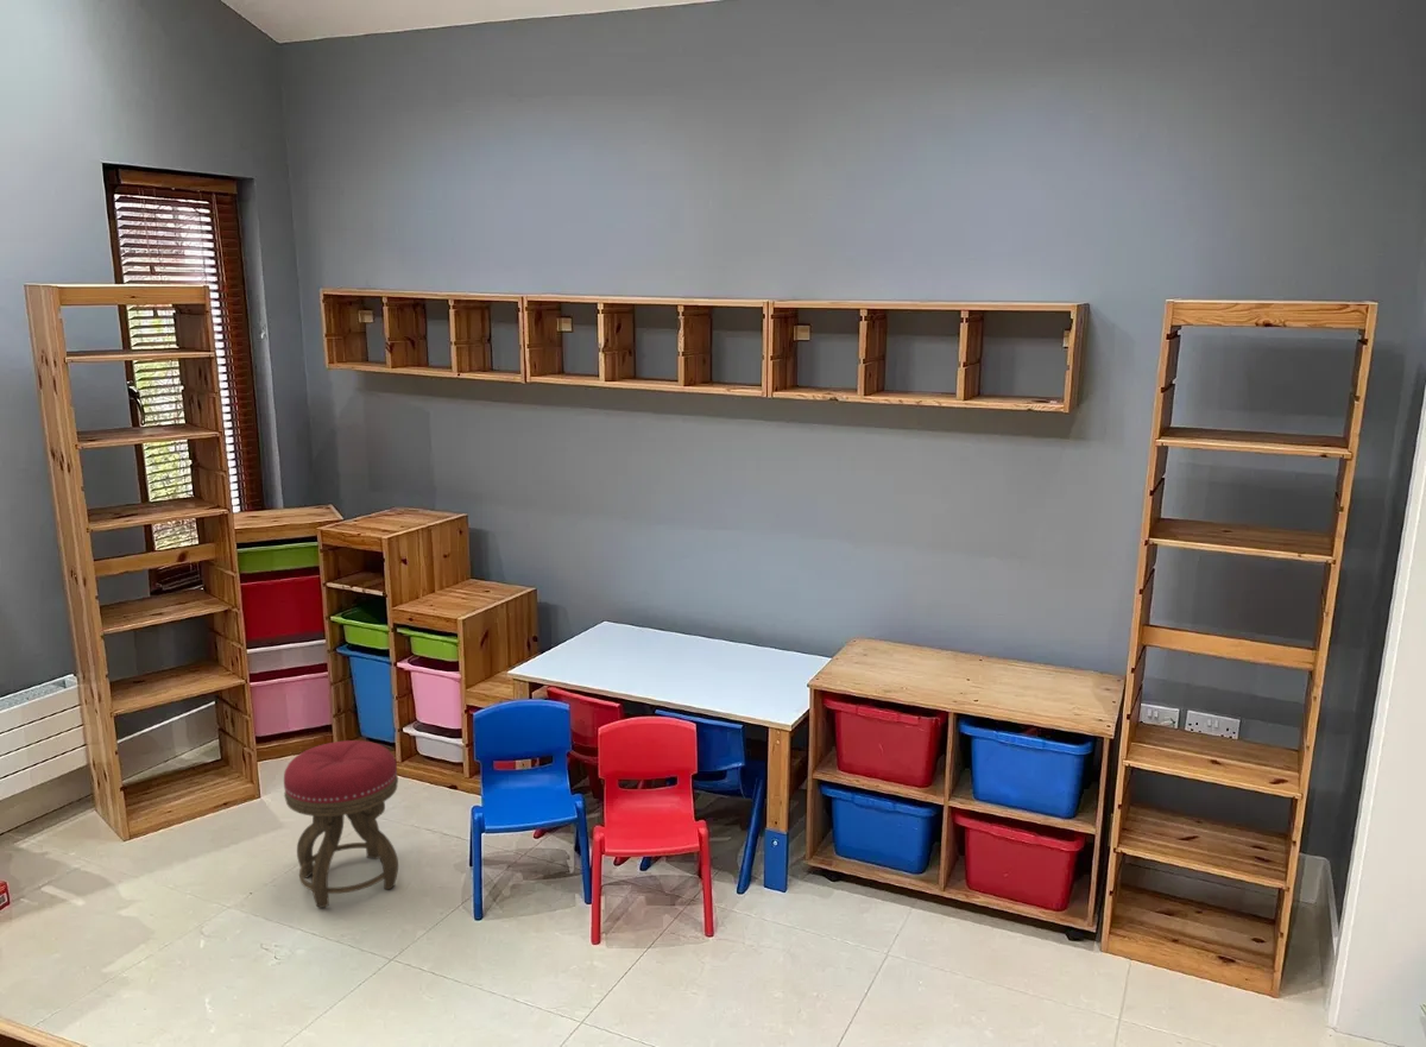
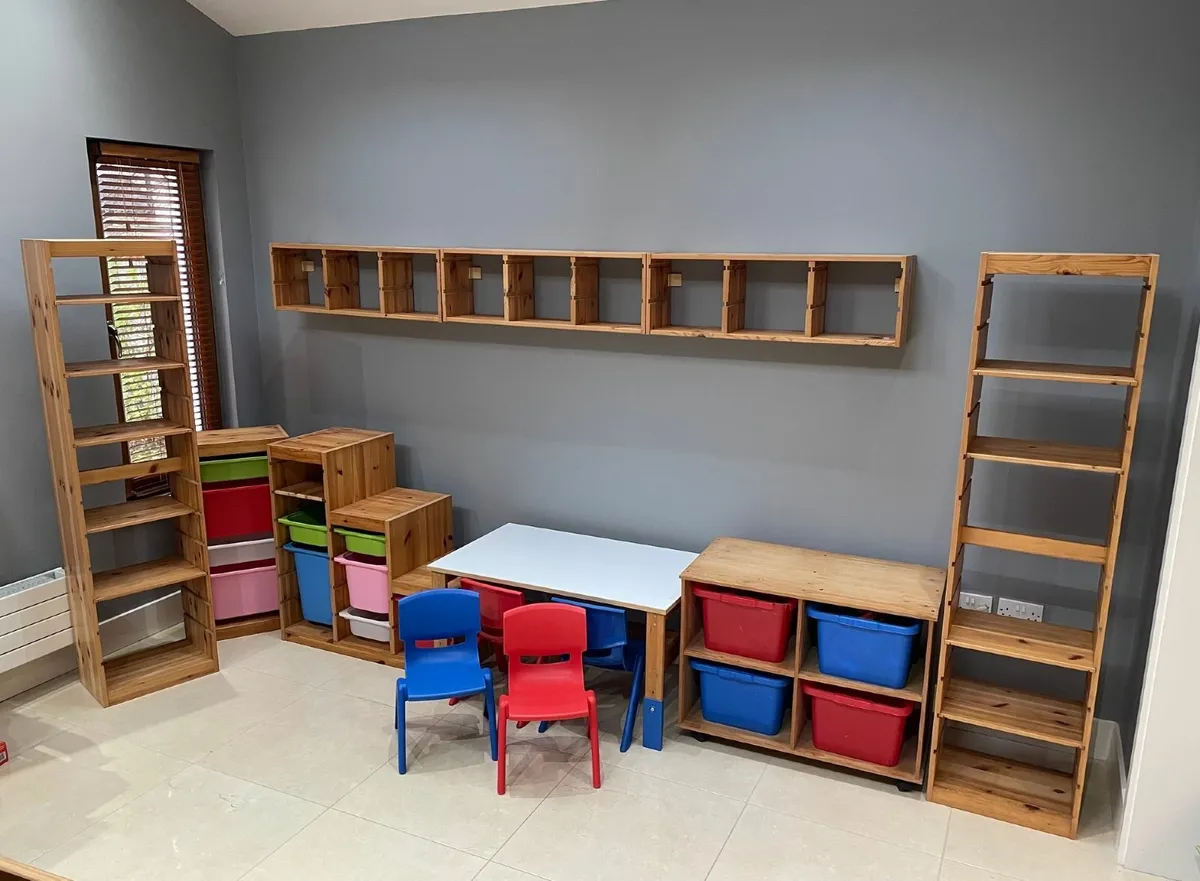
- stool [283,739,399,909]
